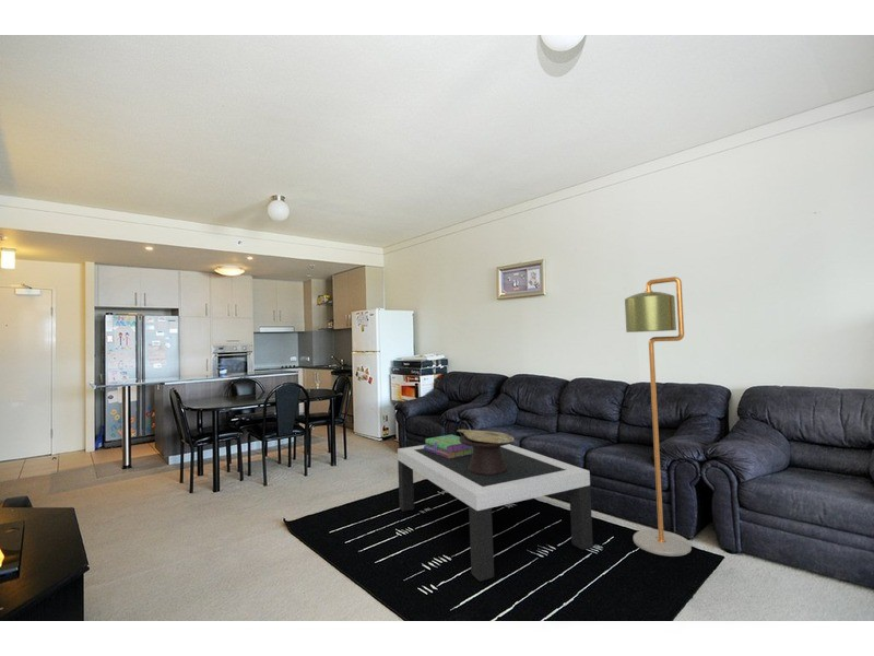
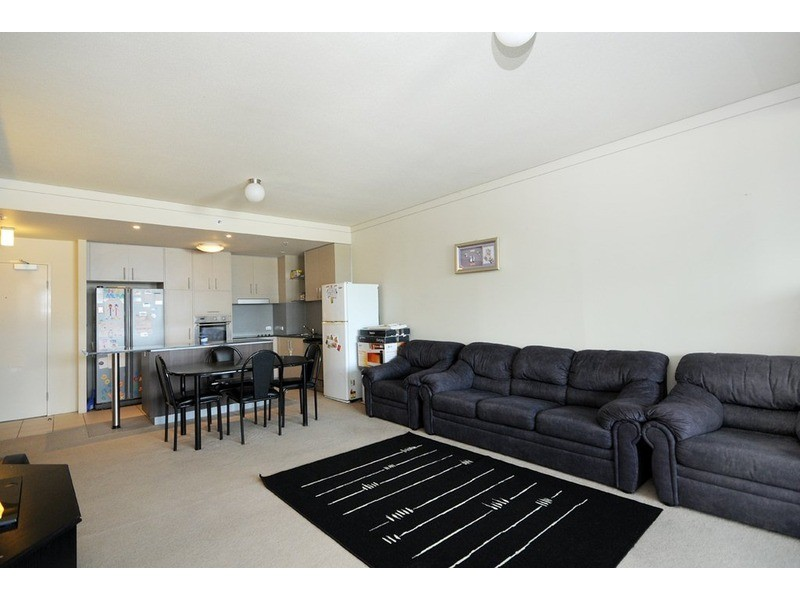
- coffee table [397,444,594,582]
- stack of books [424,434,473,459]
- decorative bowl [456,429,516,476]
- floor lamp [624,276,693,558]
